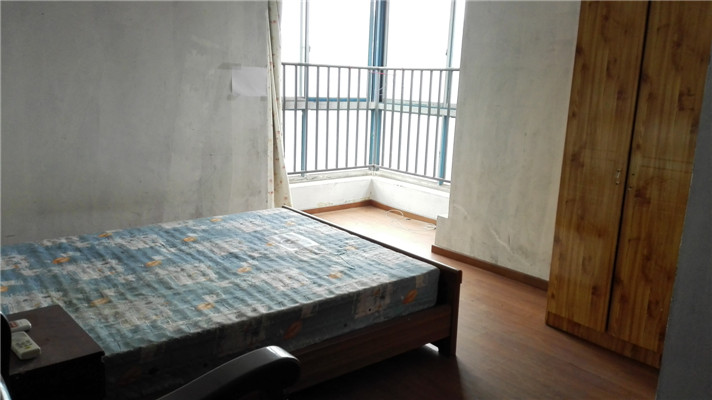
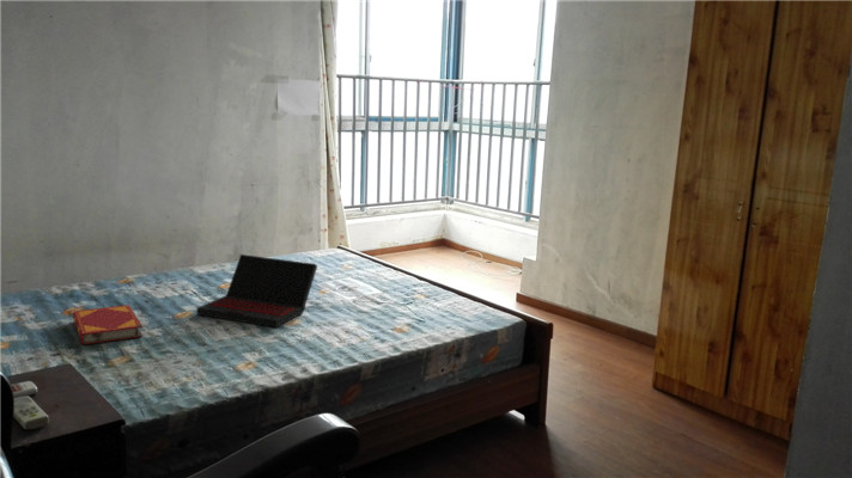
+ laptop [196,253,318,329]
+ hardback book [72,304,144,347]
